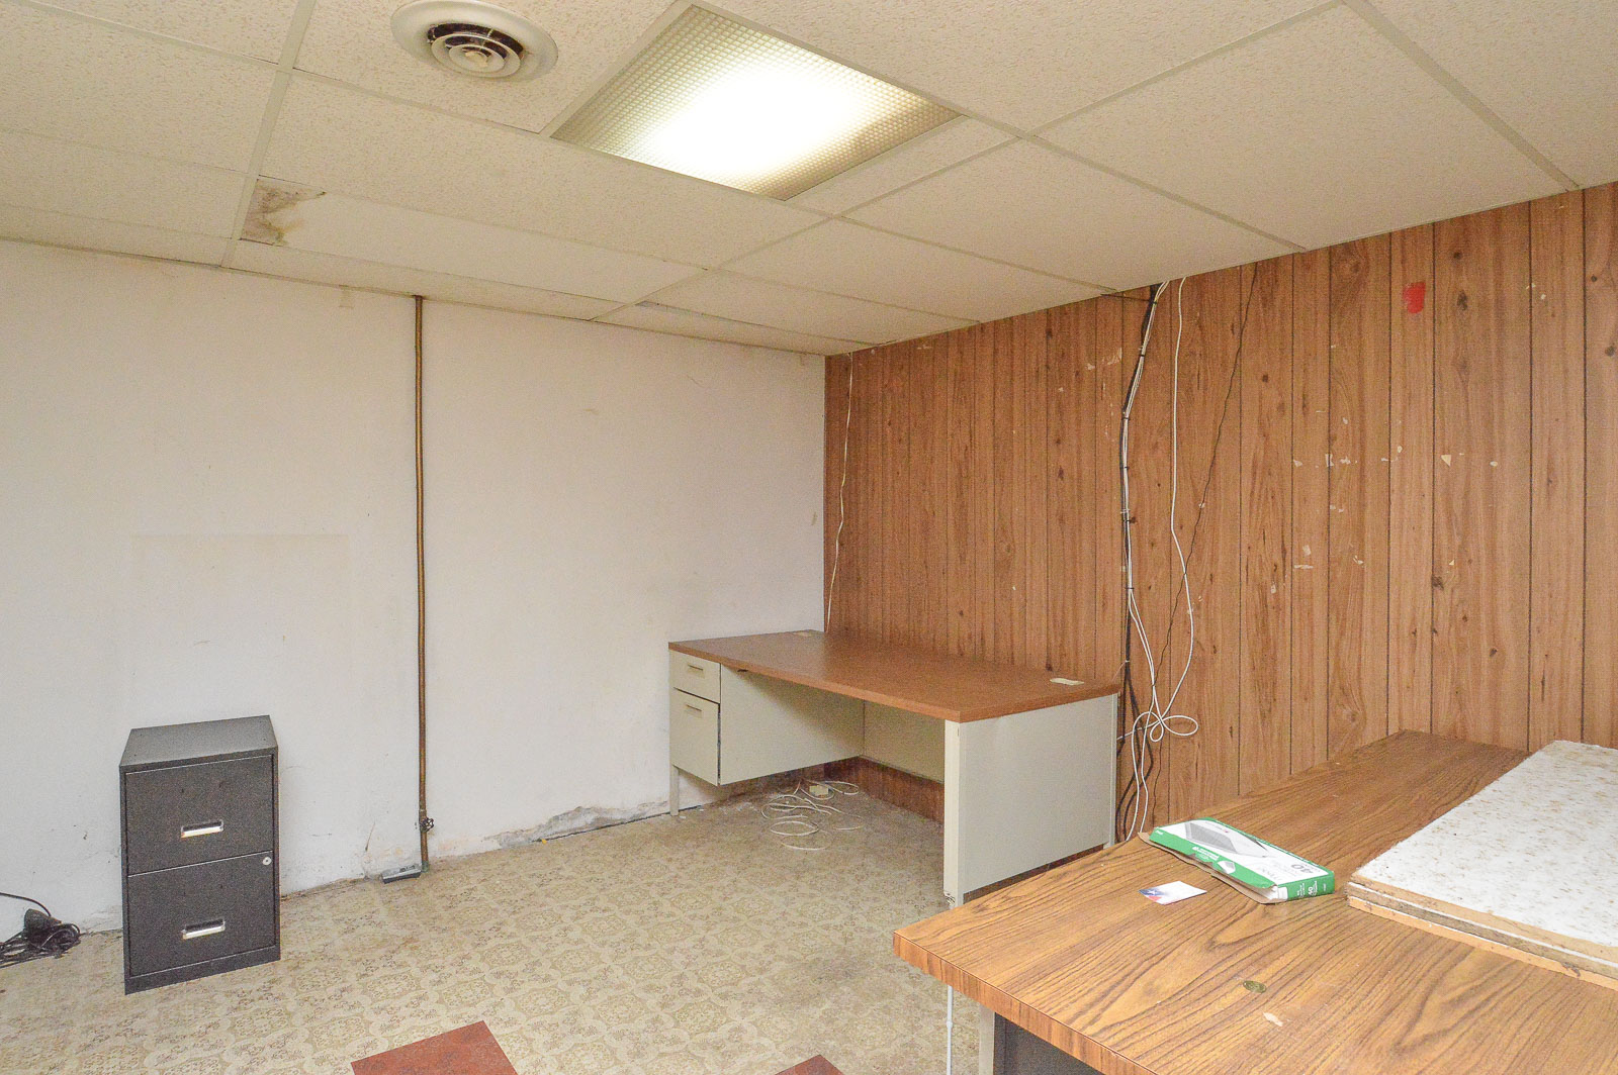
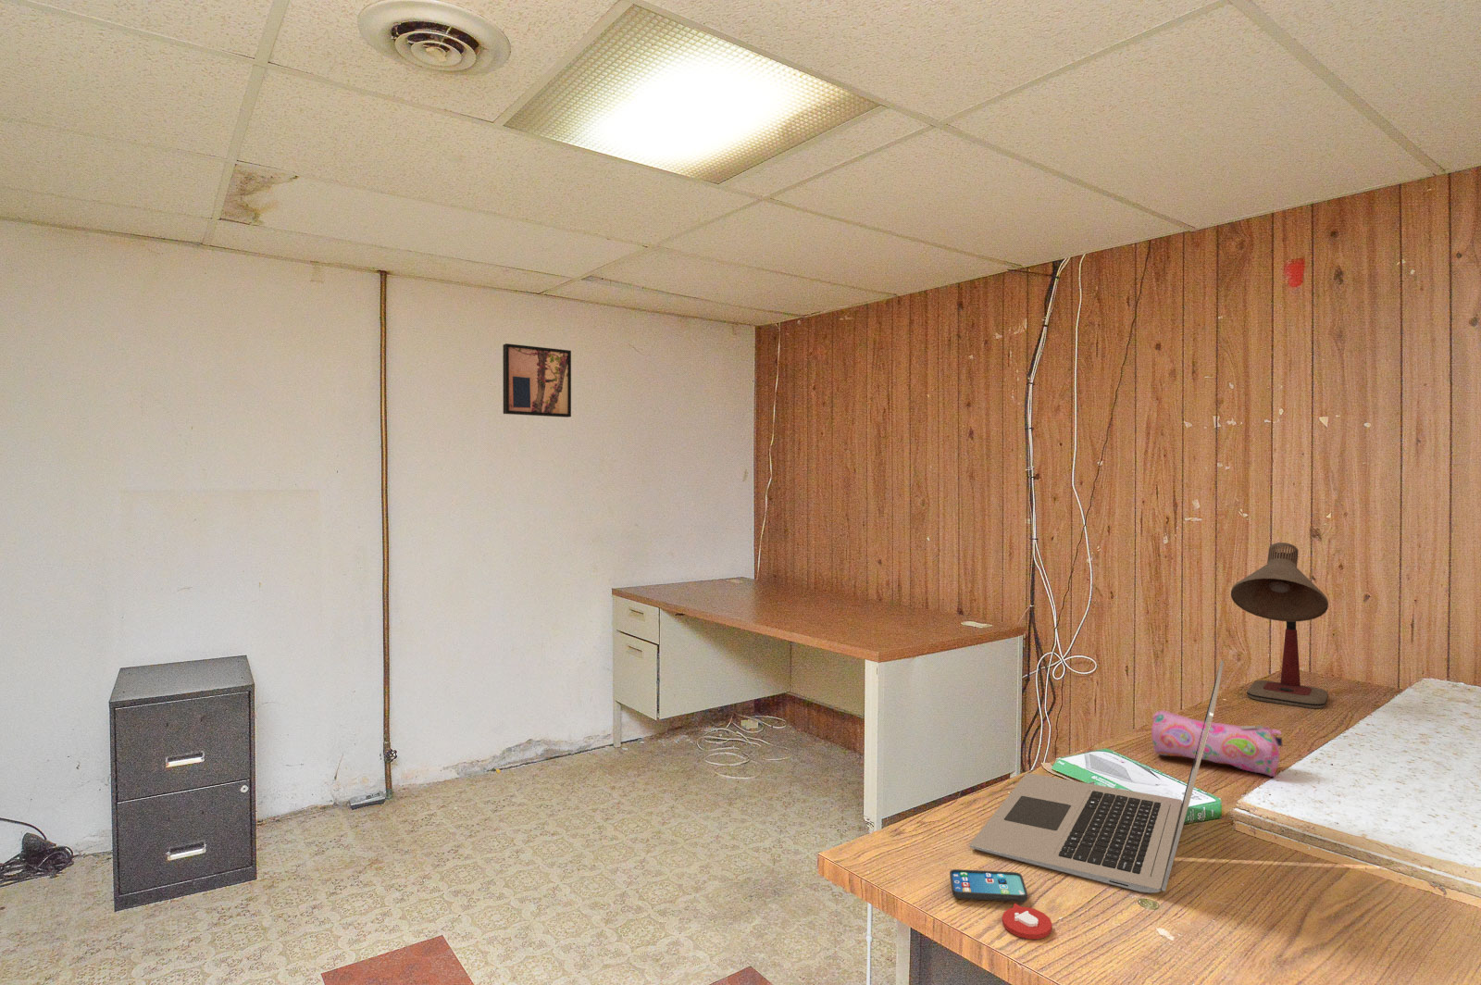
+ pencil case [1150,709,1283,778]
+ wall art [502,343,572,419]
+ desk lamp [1231,542,1329,709]
+ smartphone [949,868,1054,940]
+ laptop [969,660,1225,894]
